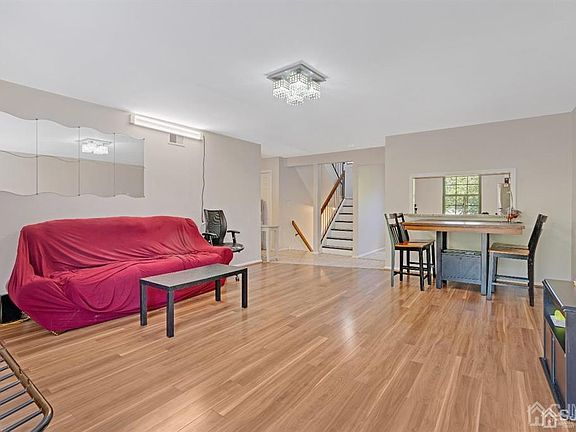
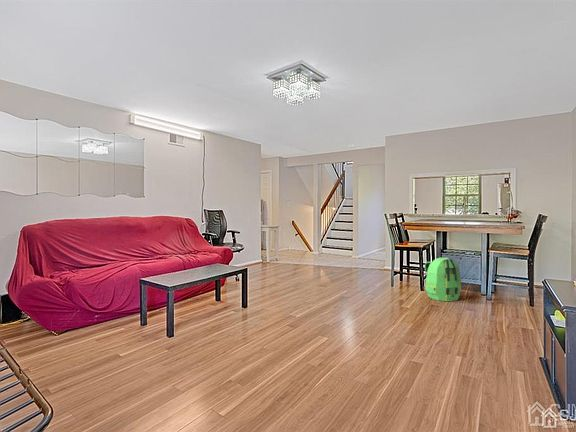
+ backpack [424,257,462,302]
